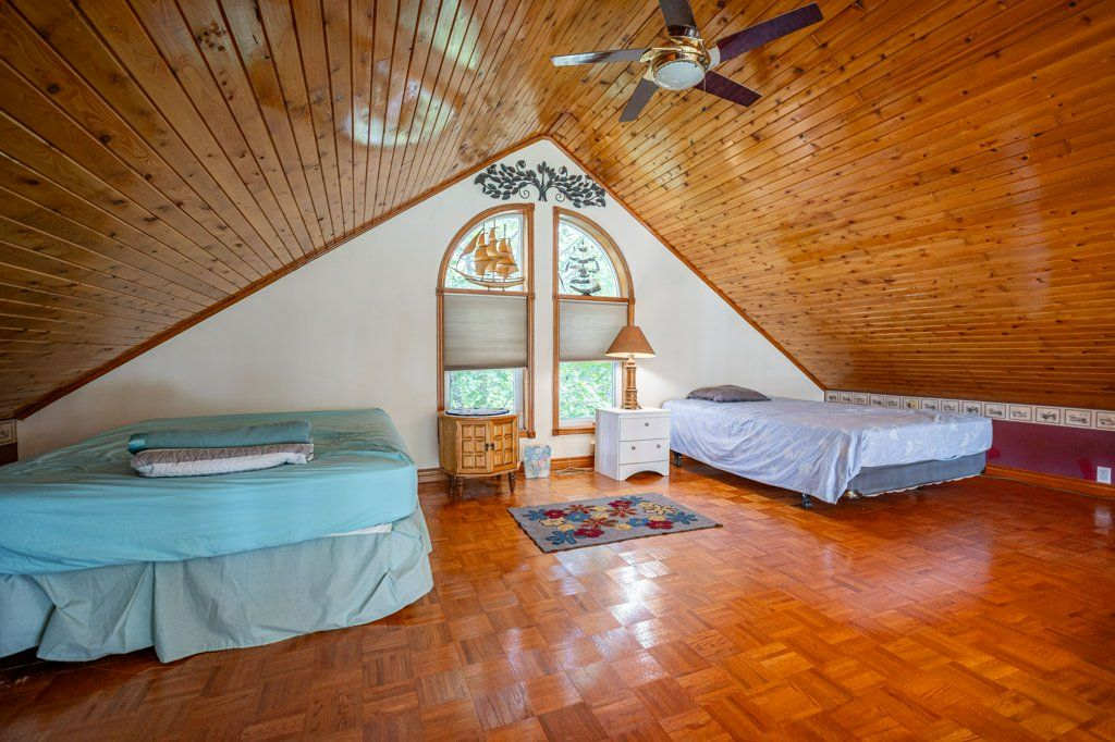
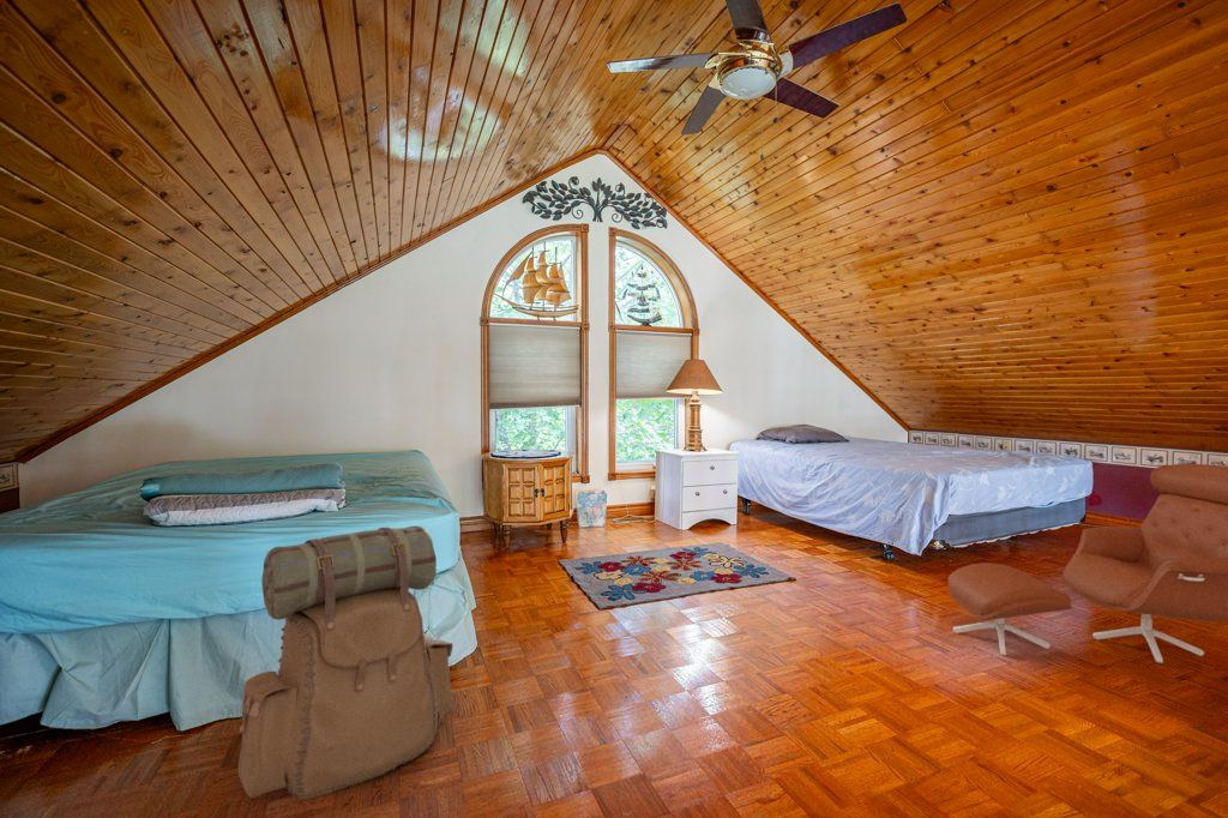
+ backpack [236,524,455,800]
+ armchair [946,463,1228,664]
